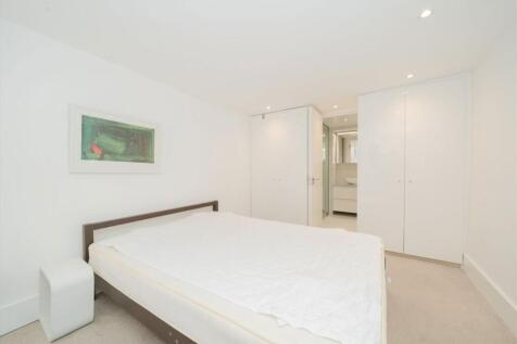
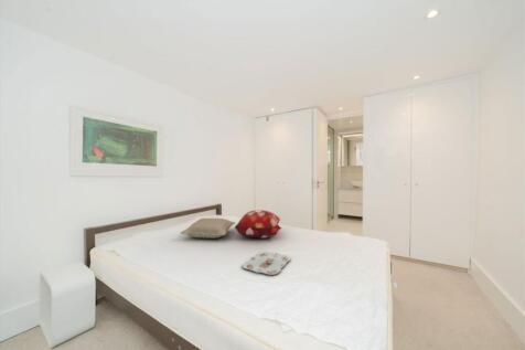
+ pillow [179,218,236,240]
+ serving tray [242,251,291,276]
+ decorative pillow [234,209,283,238]
